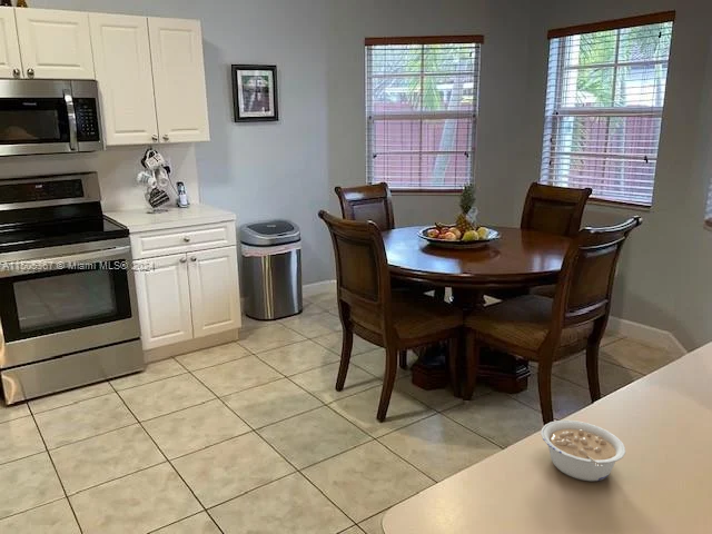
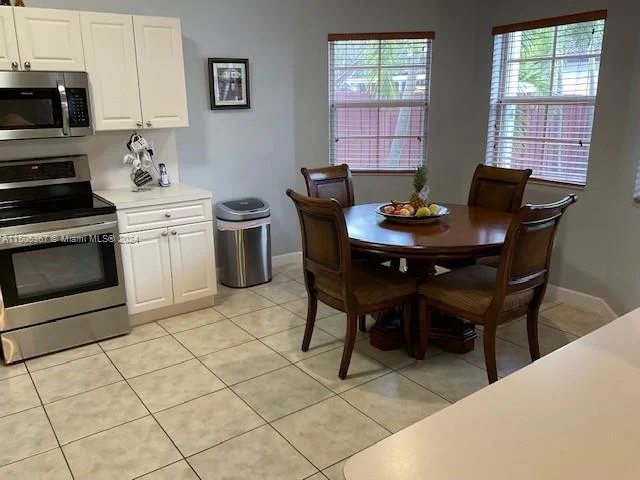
- legume [540,419,626,482]
